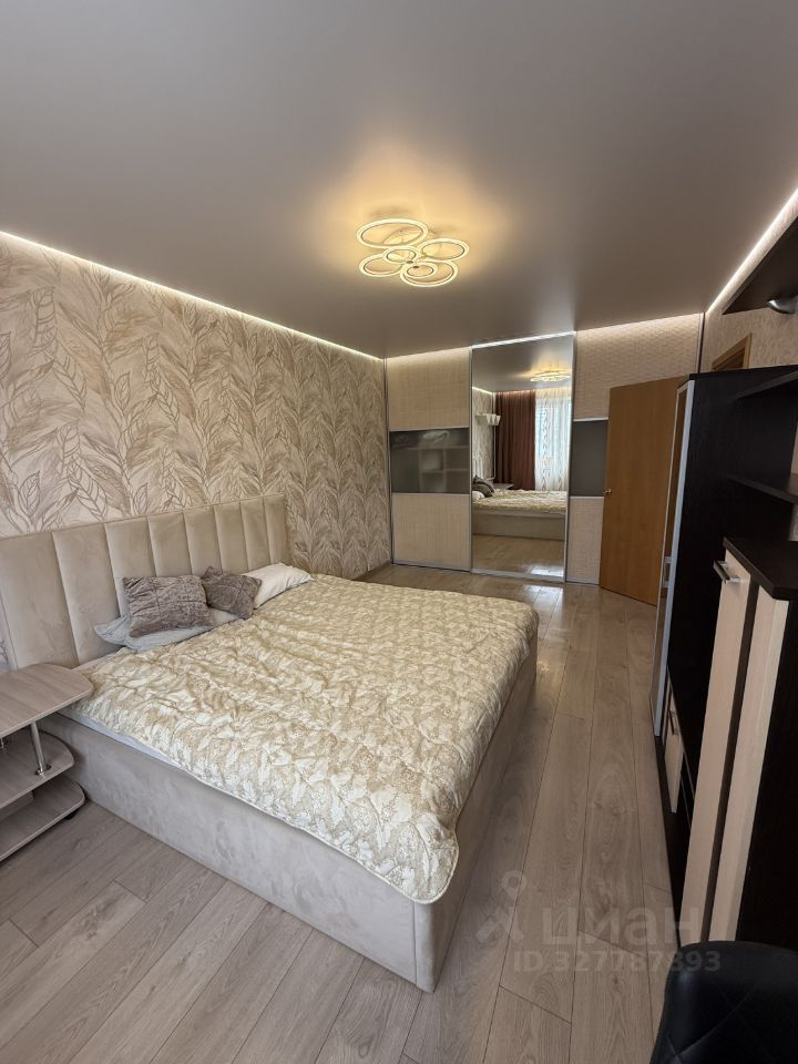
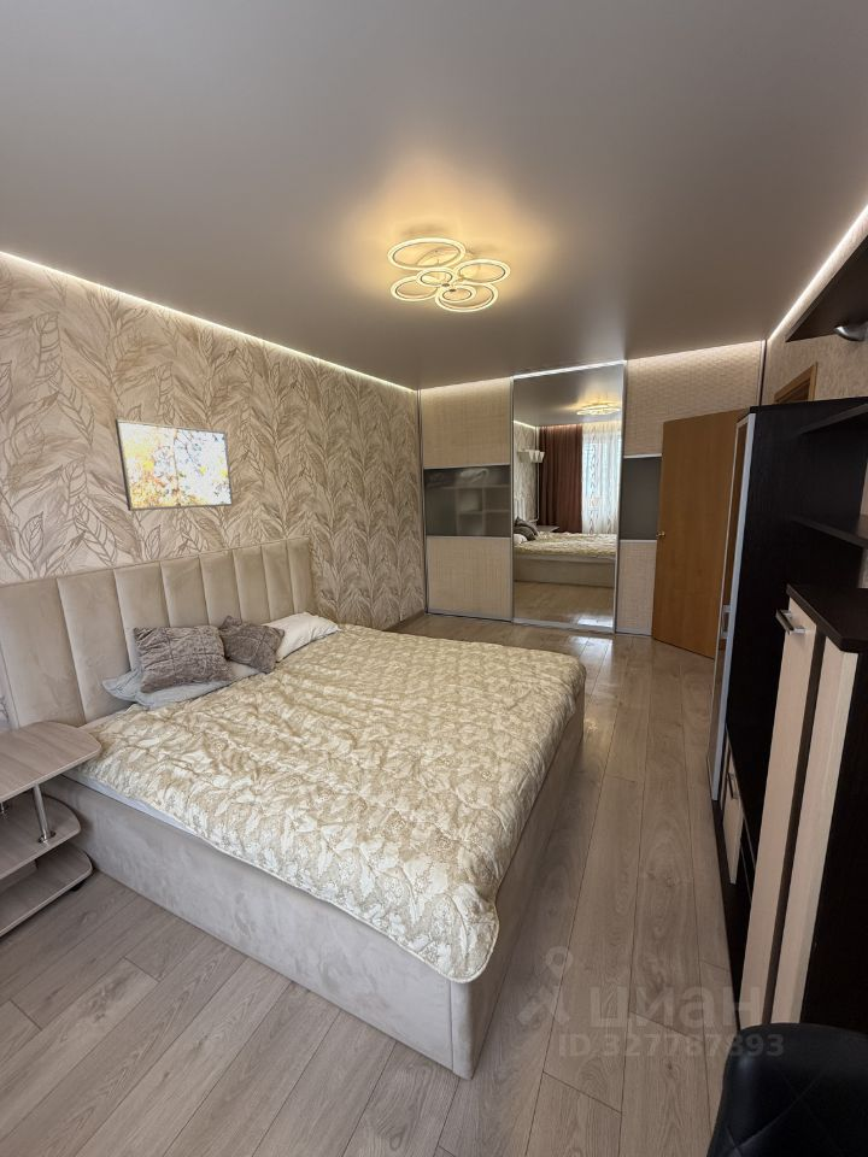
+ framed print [113,418,235,512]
